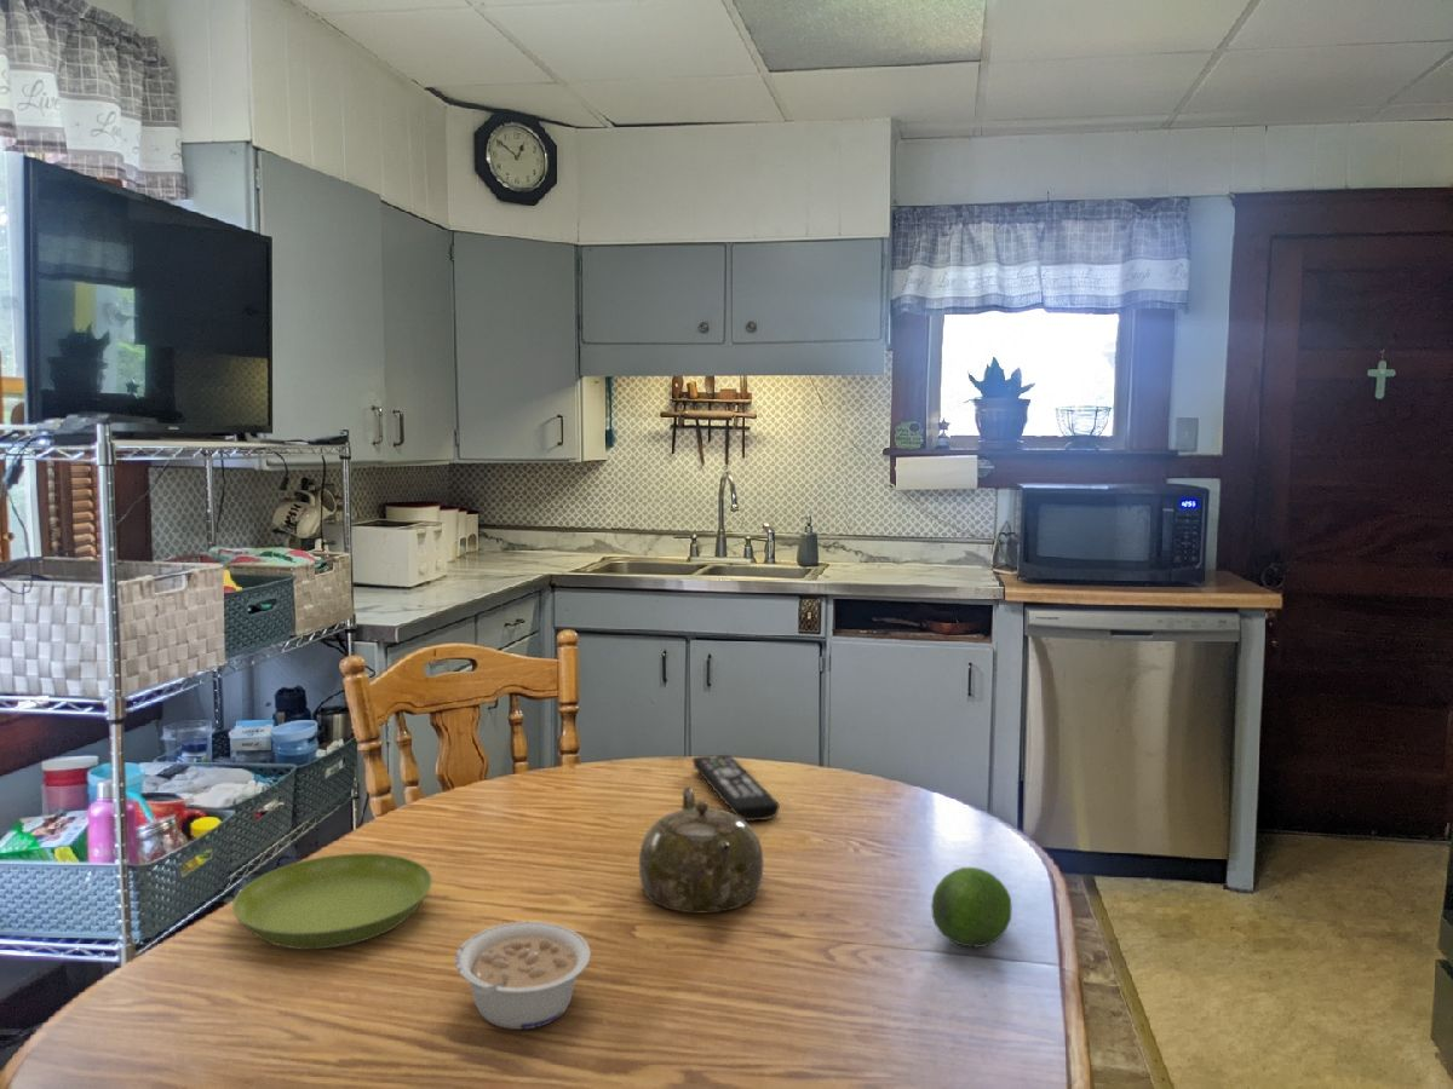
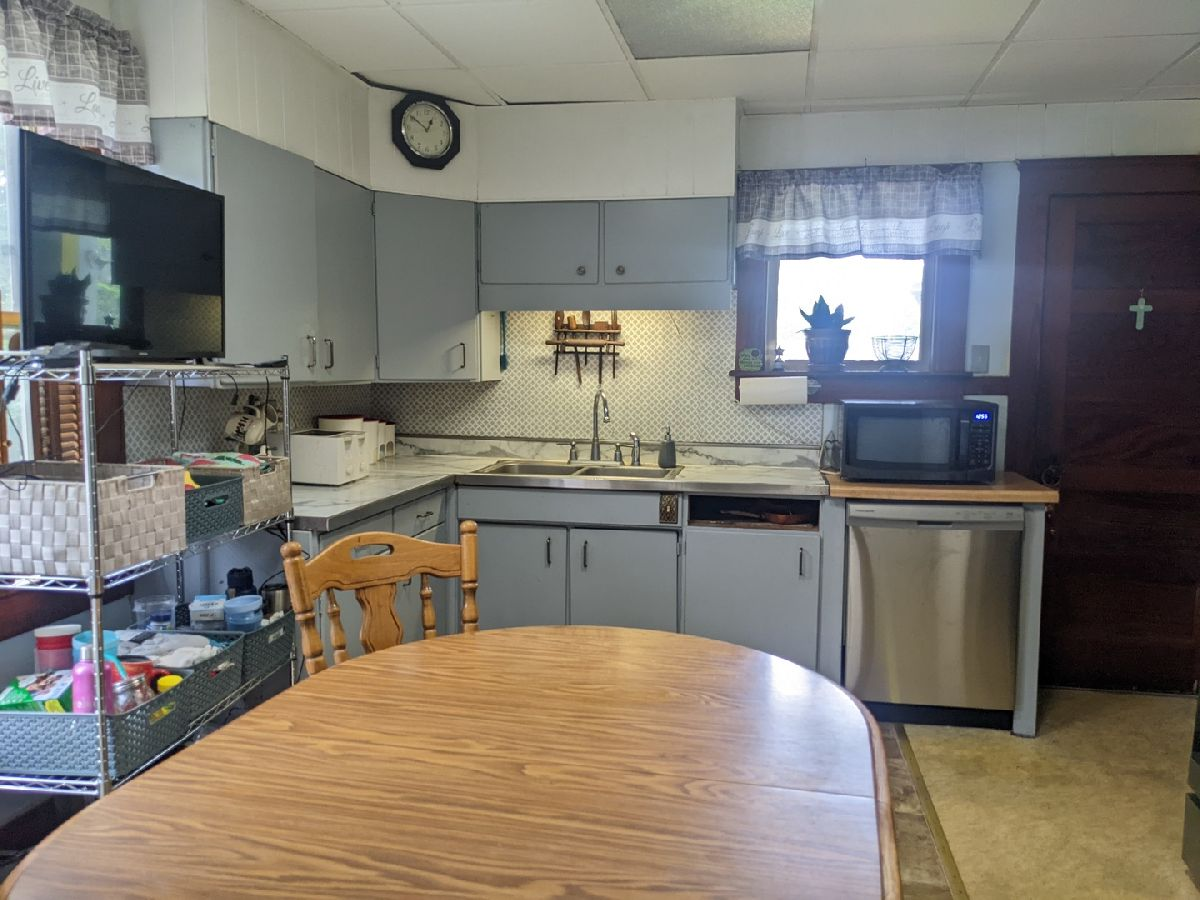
- legume [455,921,592,1031]
- fruit [930,866,1013,949]
- remote control [691,754,781,822]
- teapot [638,785,764,914]
- saucer [231,852,433,950]
